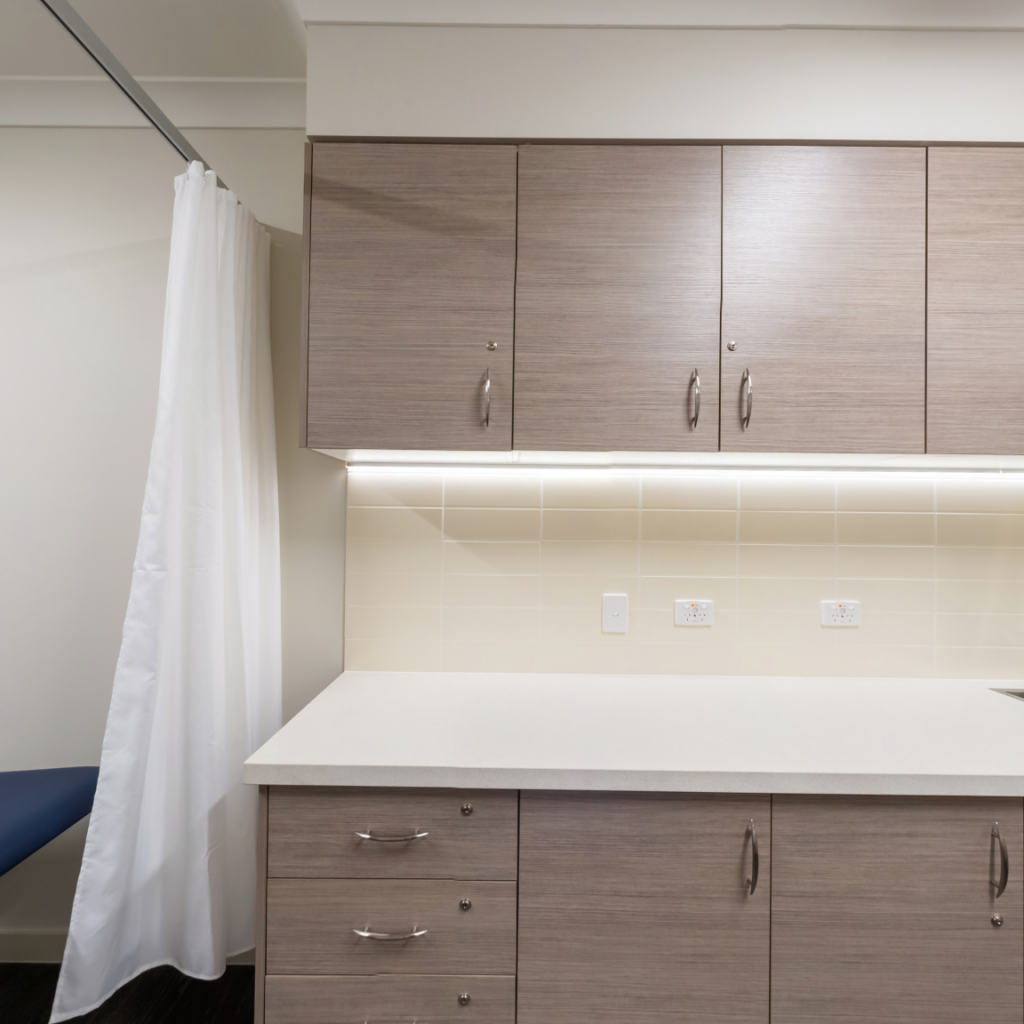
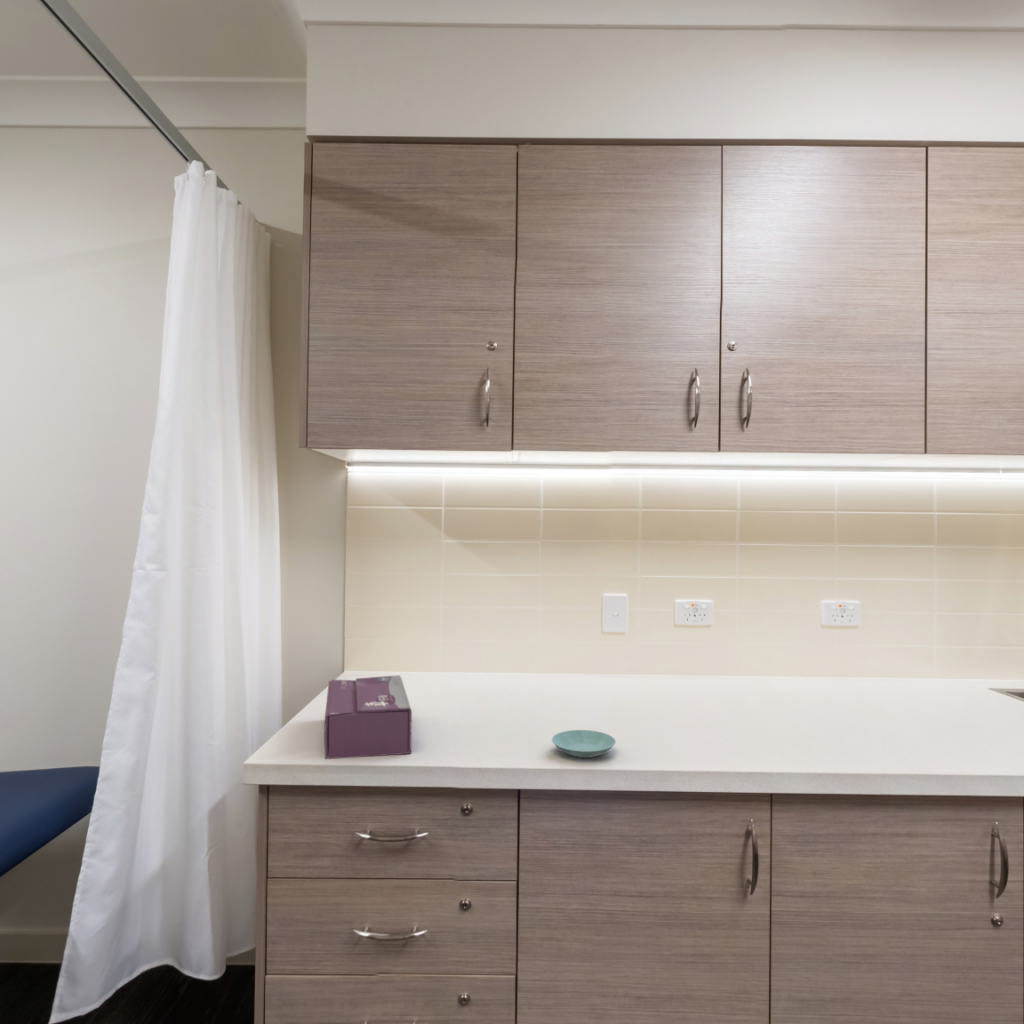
+ tissue box [323,674,413,760]
+ saucer [551,729,617,759]
